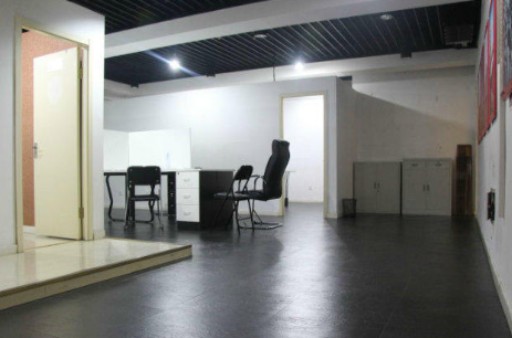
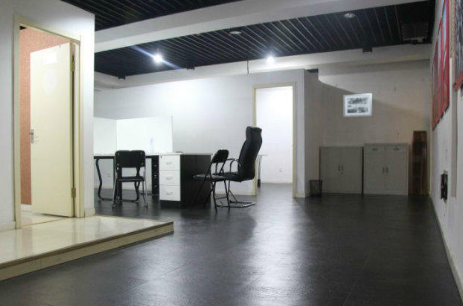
+ wall art [342,92,373,118]
